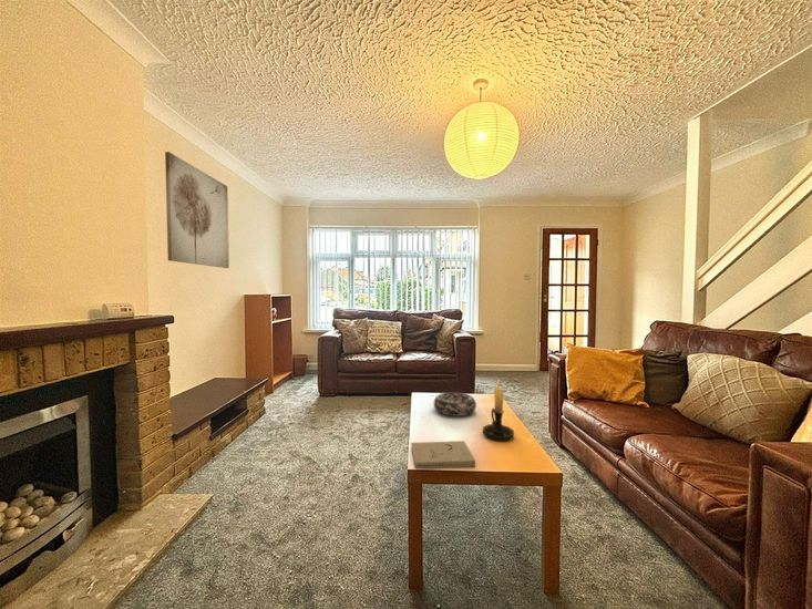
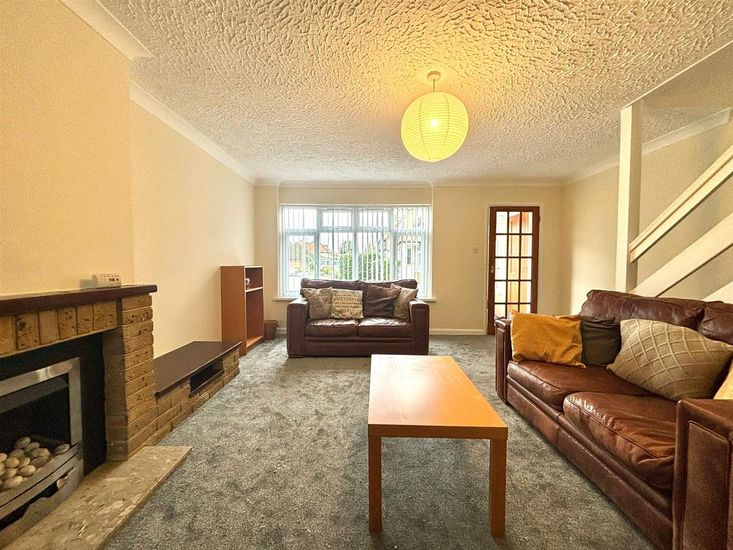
- candle holder [482,379,515,442]
- decorative bowl [433,391,477,417]
- book [410,440,476,469]
- wall art [164,151,230,269]
